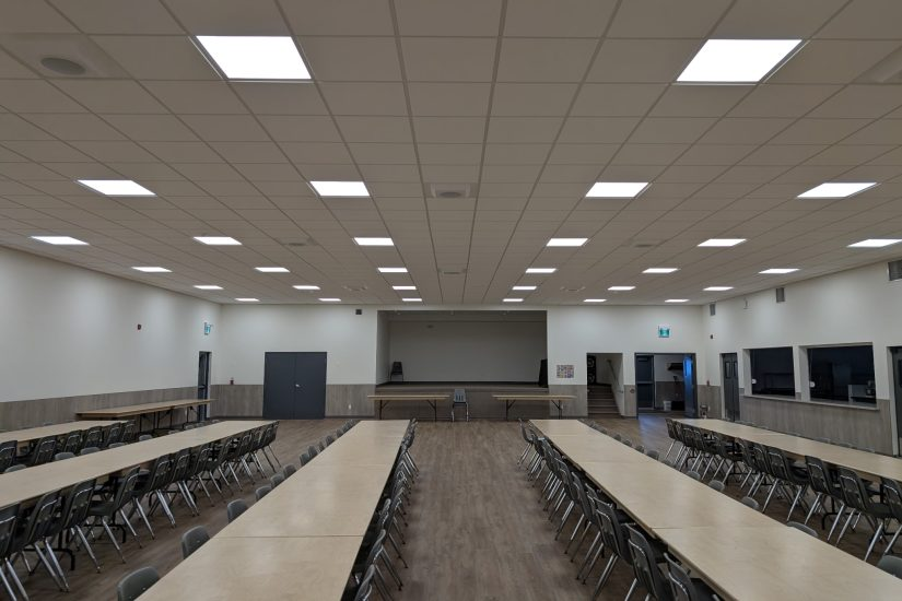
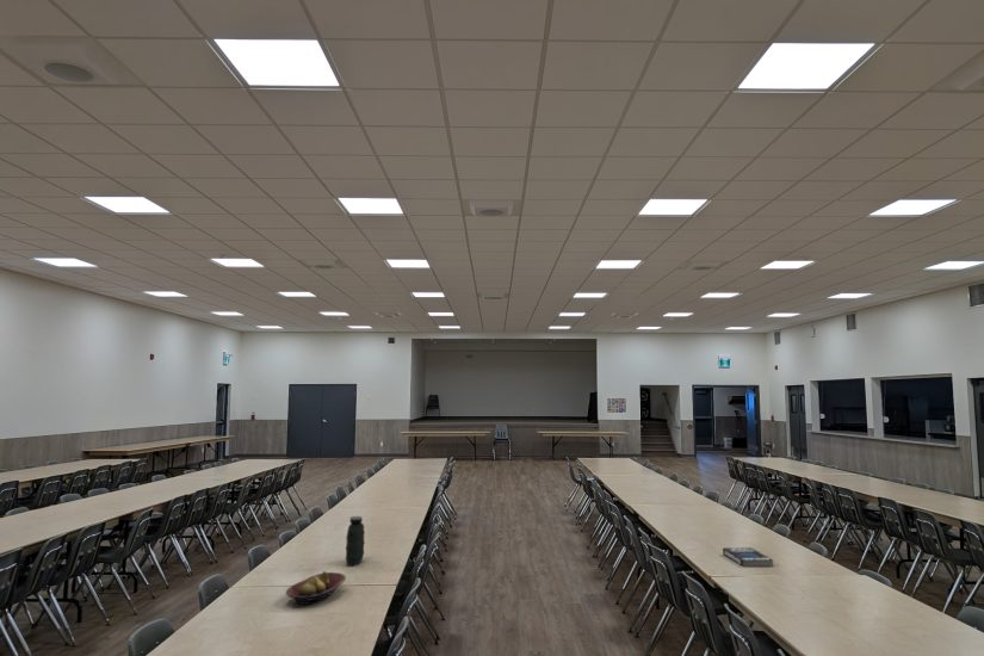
+ fruit bowl [285,570,347,606]
+ book [722,546,775,568]
+ water jug [345,515,366,568]
